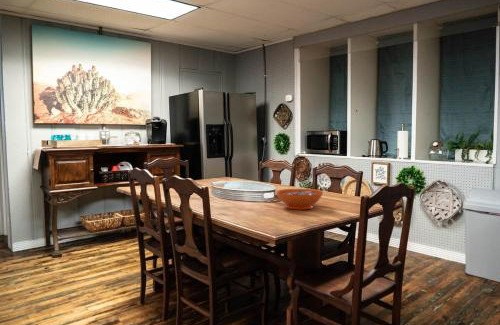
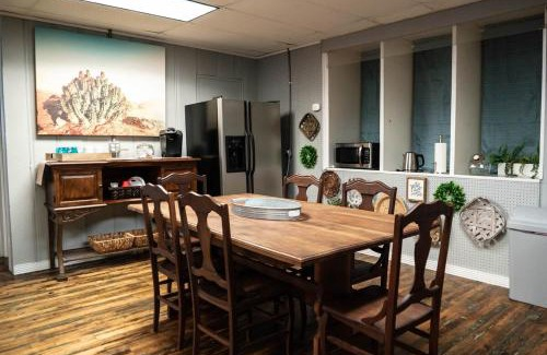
- decorative bowl [275,188,324,210]
